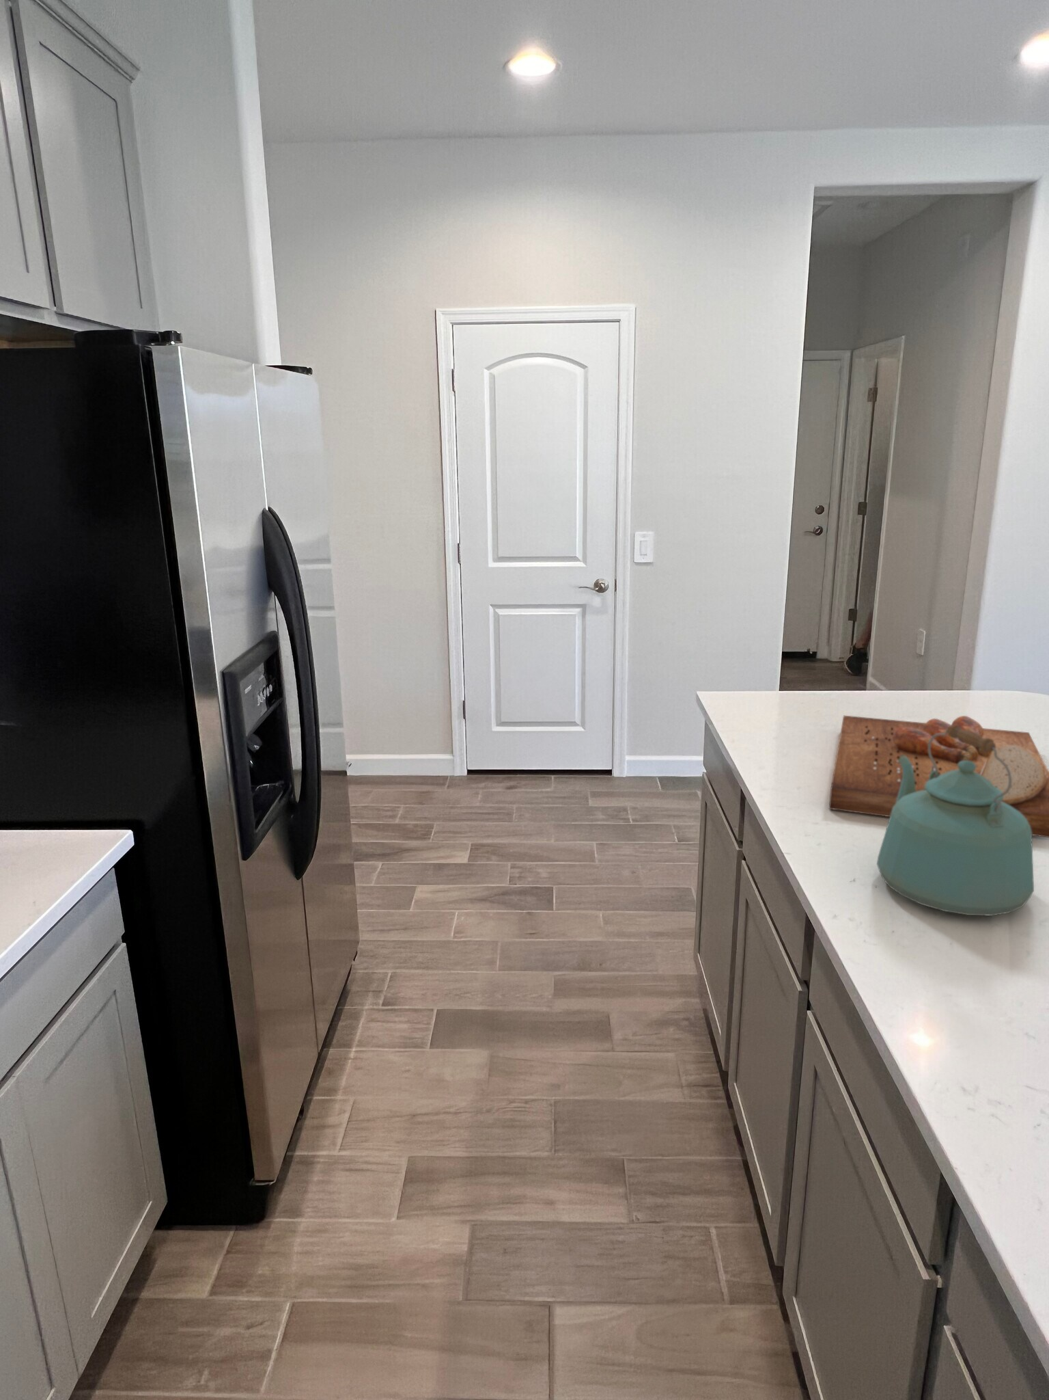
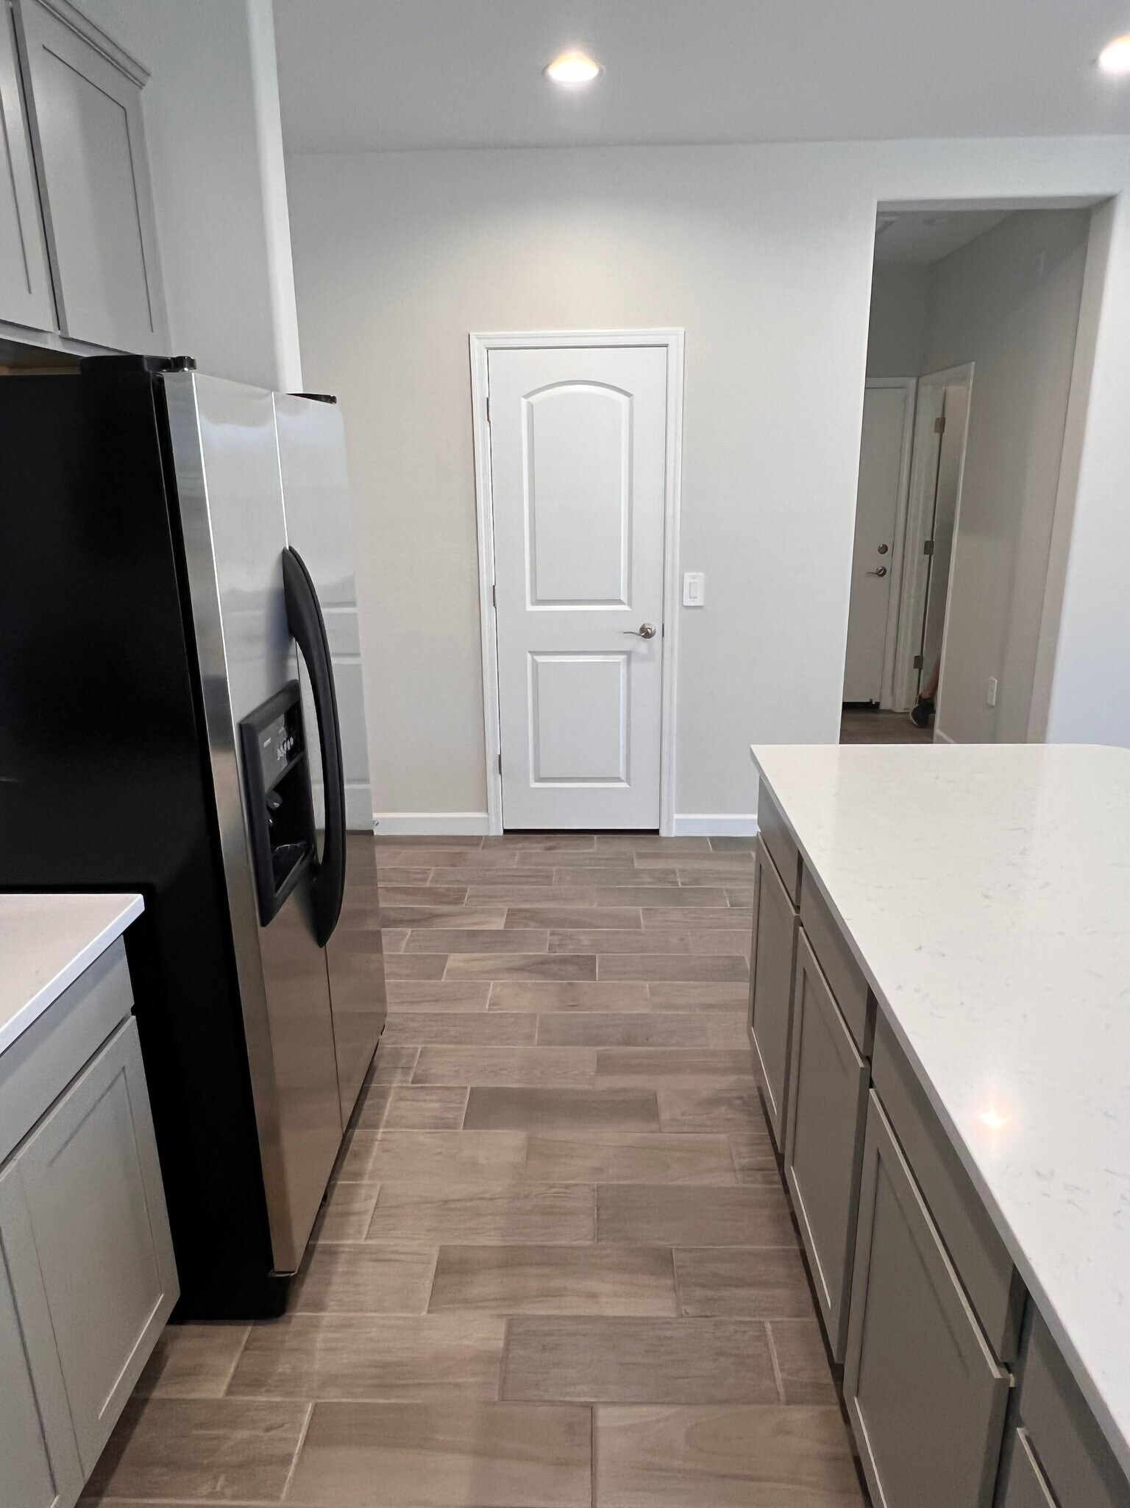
- cutting board [829,715,1049,838]
- kettle [876,724,1035,917]
